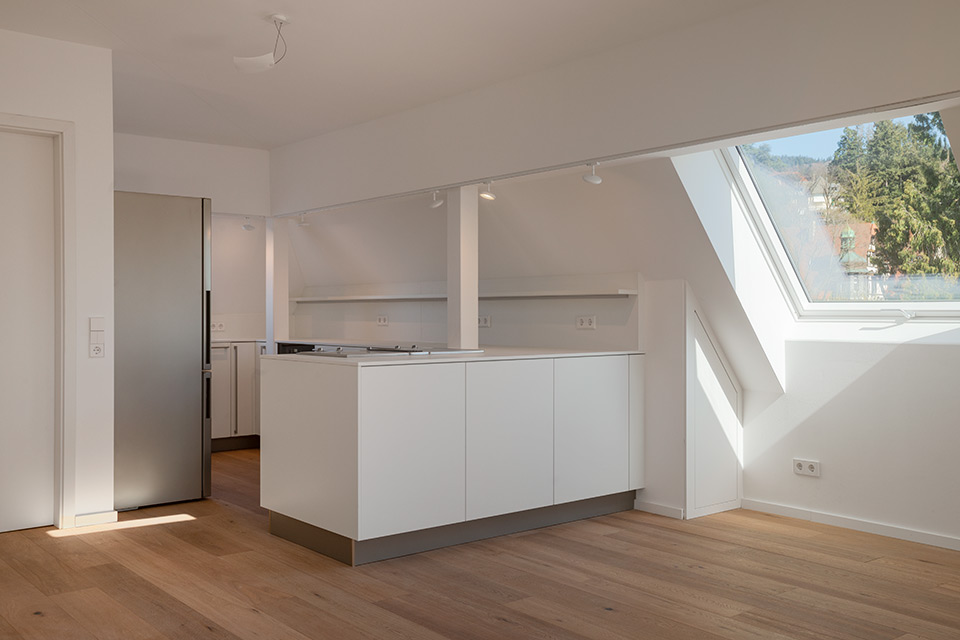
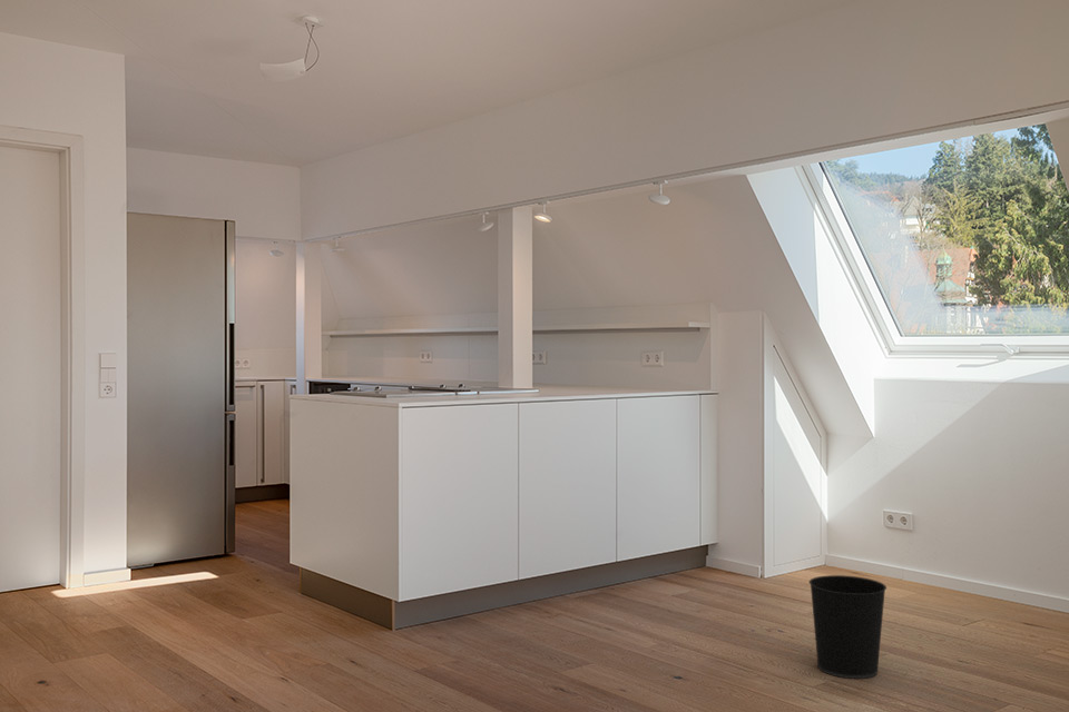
+ wastebasket [807,574,887,680]
